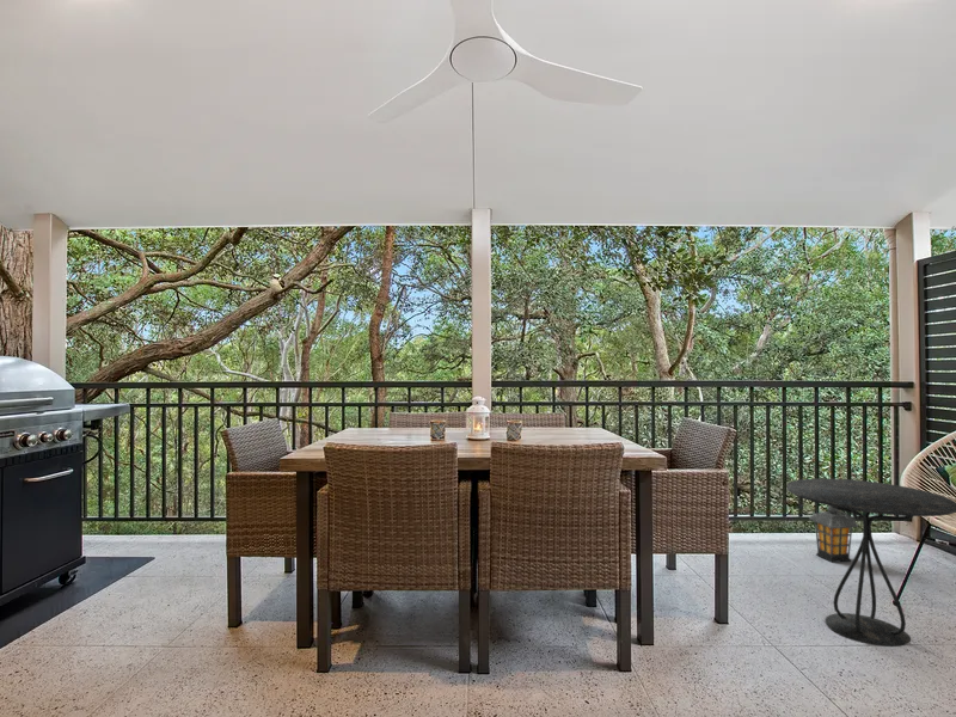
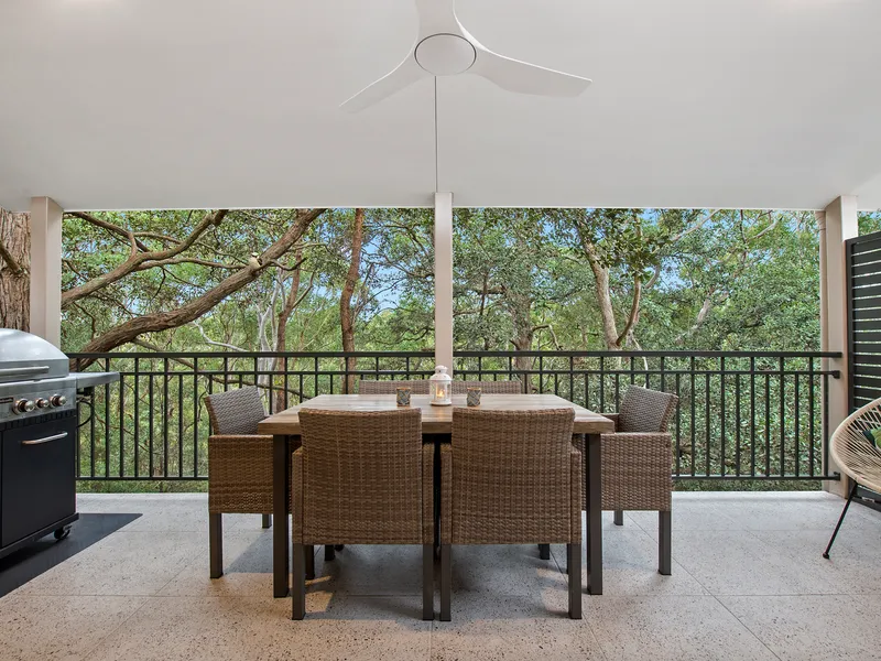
- side table [786,478,956,648]
- lantern [808,505,859,564]
